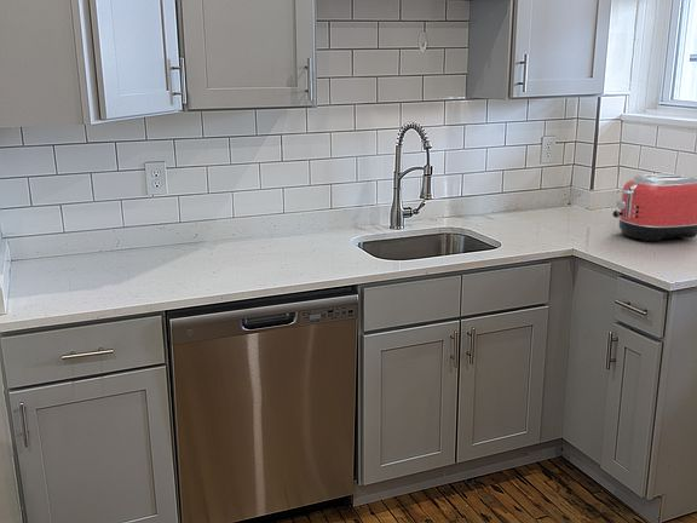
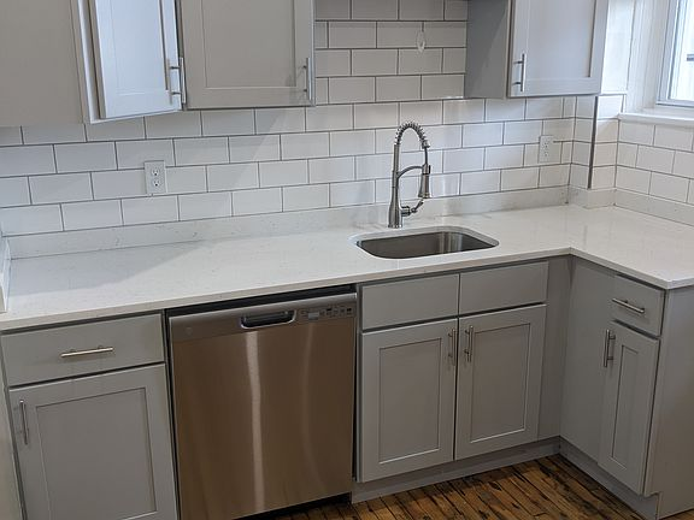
- toaster [611,172,697,242]
